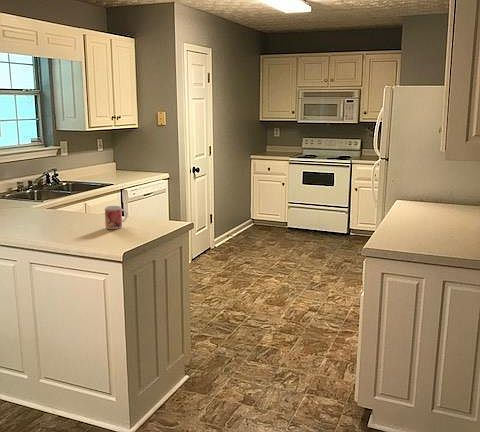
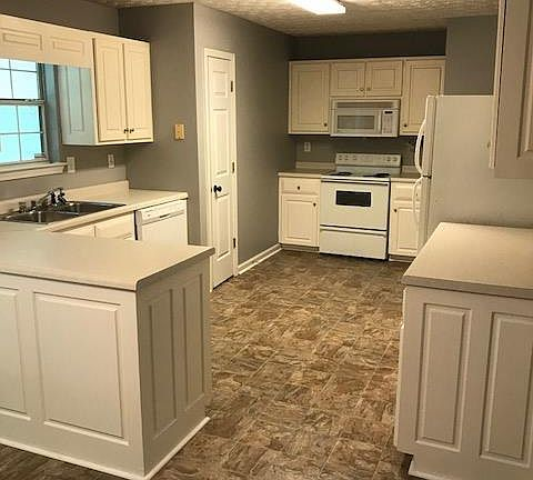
- mug [104,205,128,230]
